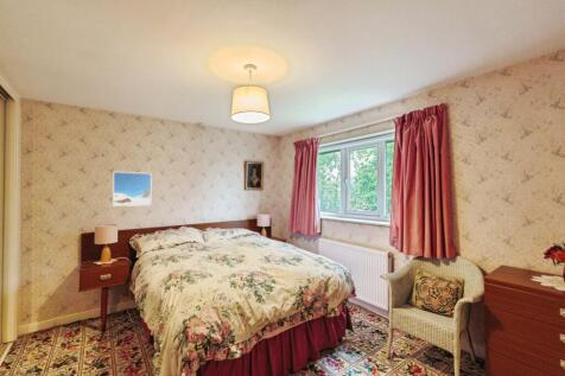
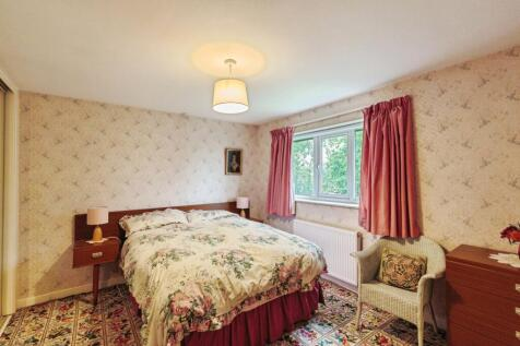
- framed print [112,171,153,208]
